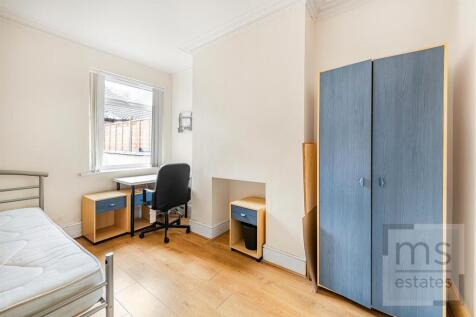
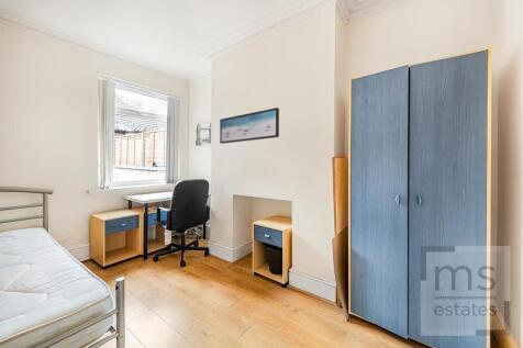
+ wall art [219,106,280,145]
